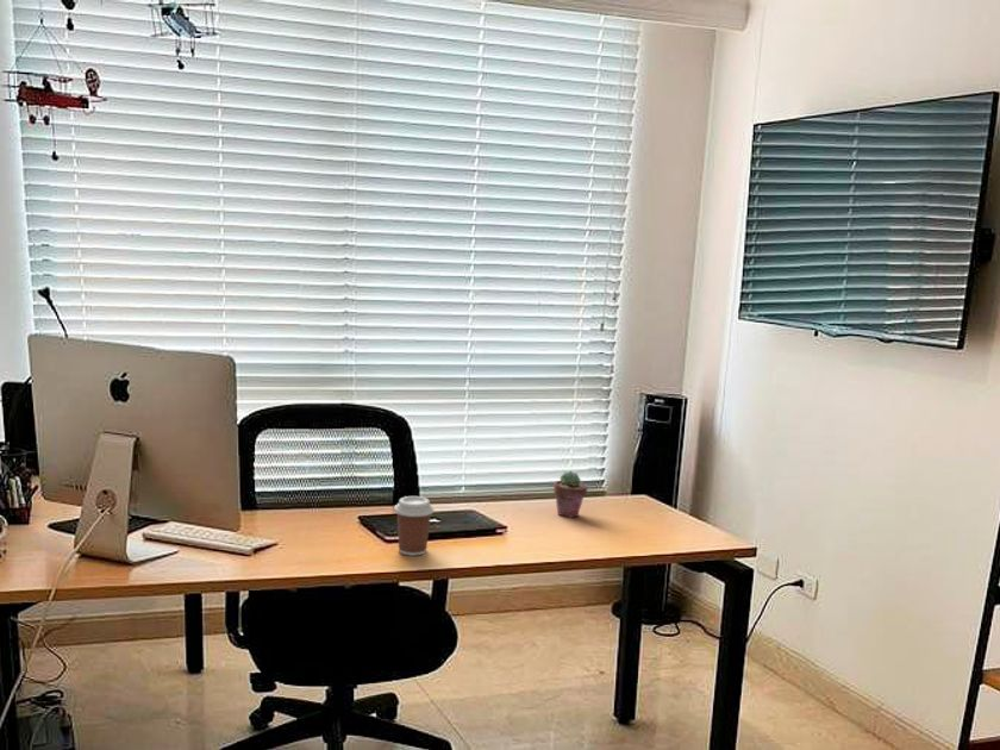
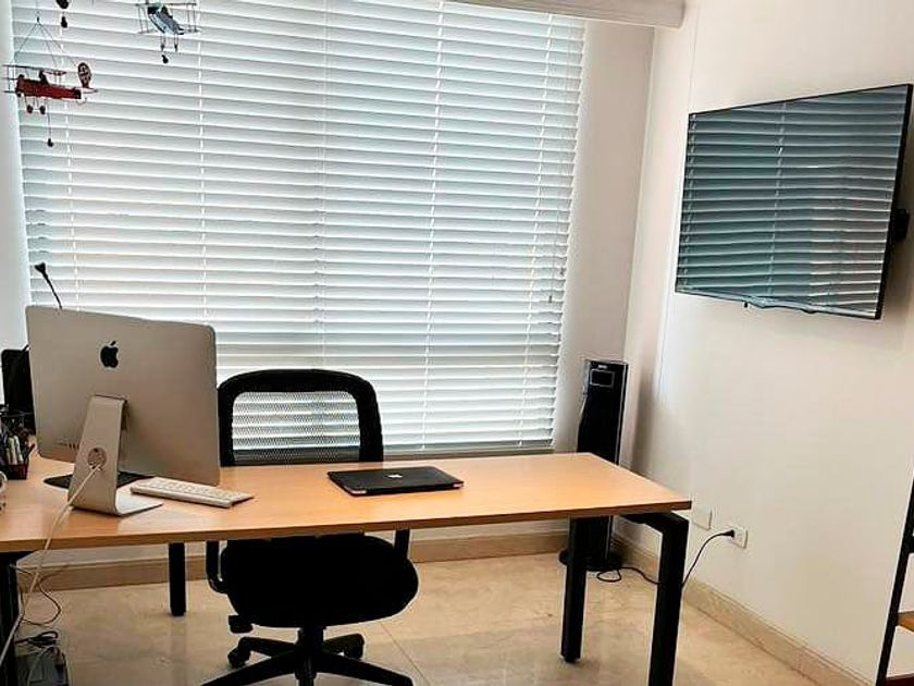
- potted succulent [552,470,588,519]
- coffee cup [393,495,435,557]
